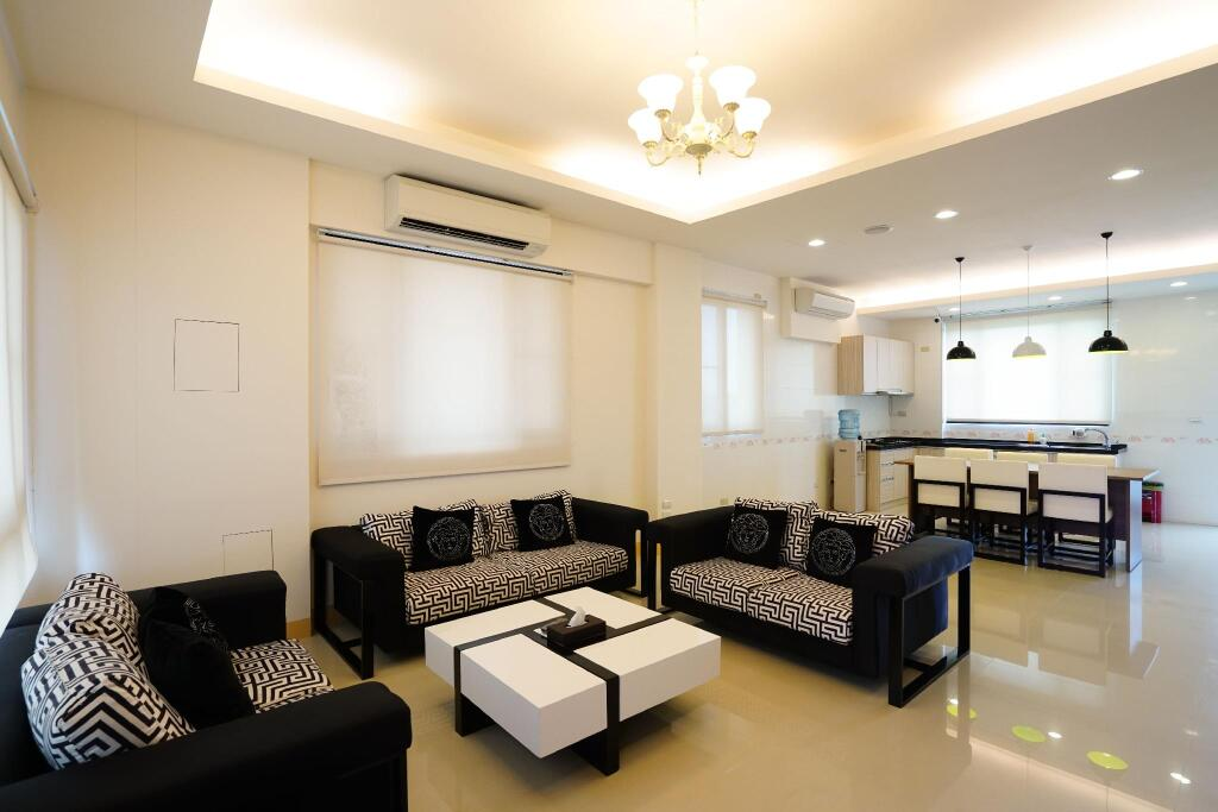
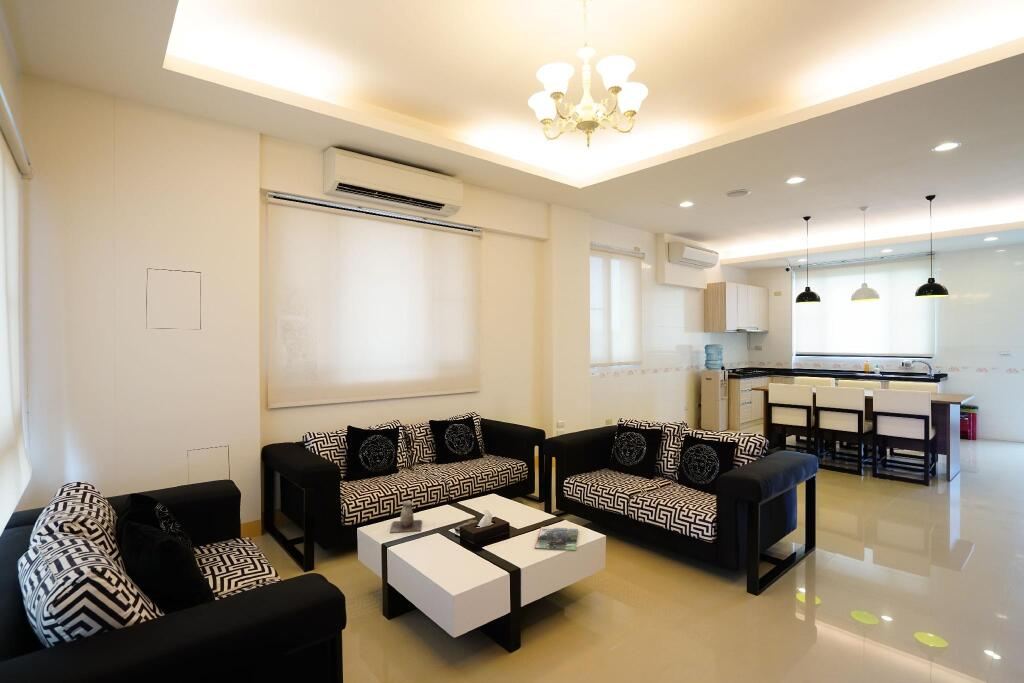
+ decorative vase [389,500,423,534]
+ magazine [534,526,579,552]
